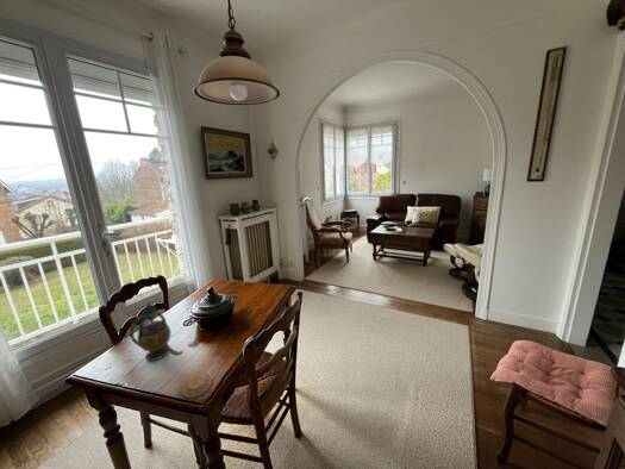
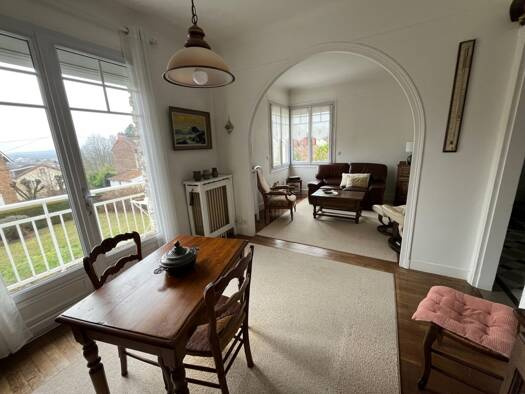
- coaster [180,373,213,399]
- teapot [127,300,185,362]
